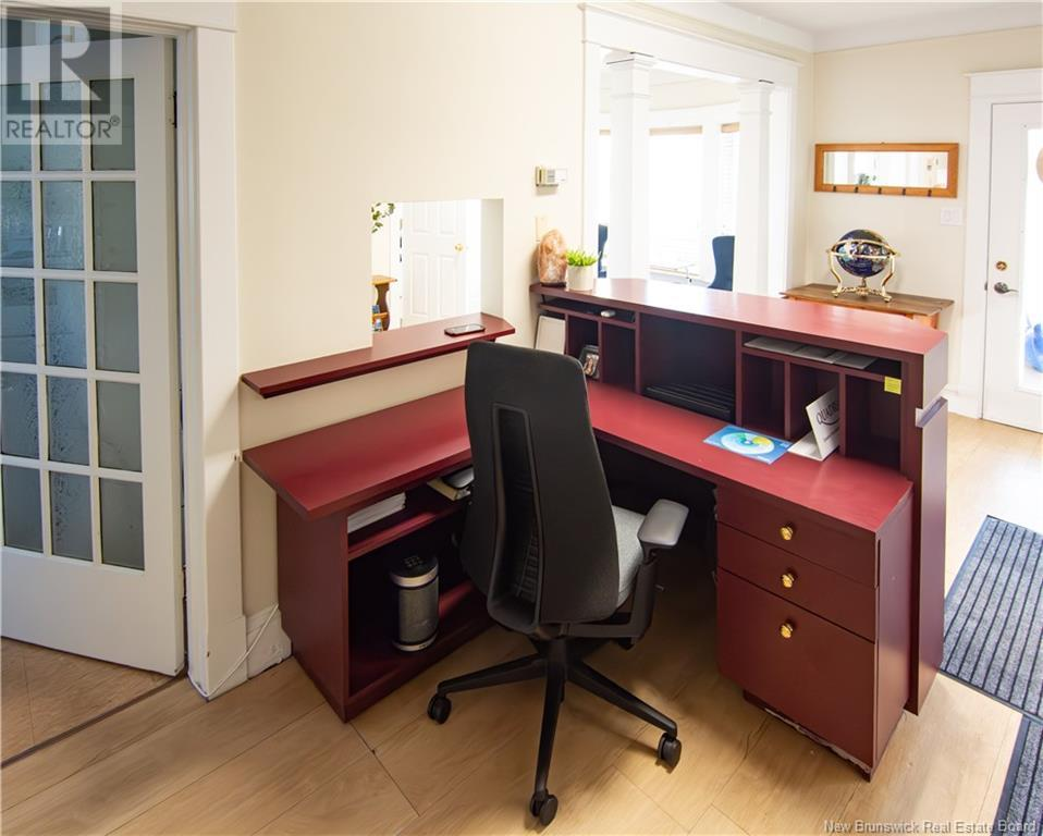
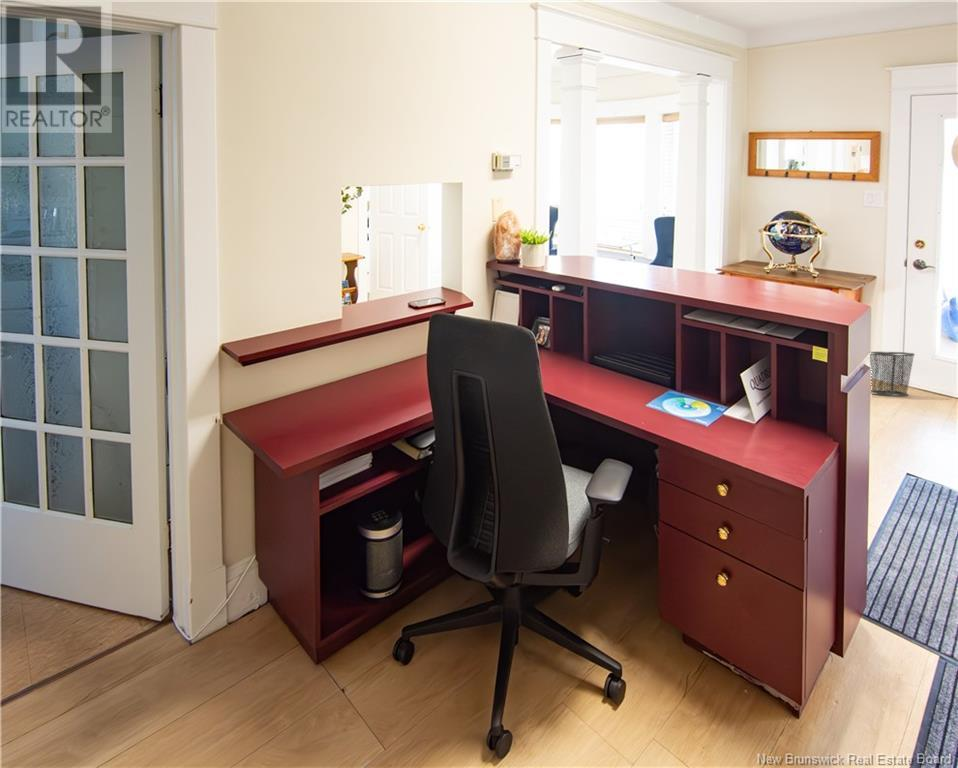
+ waste bin [869,351,916,397]
